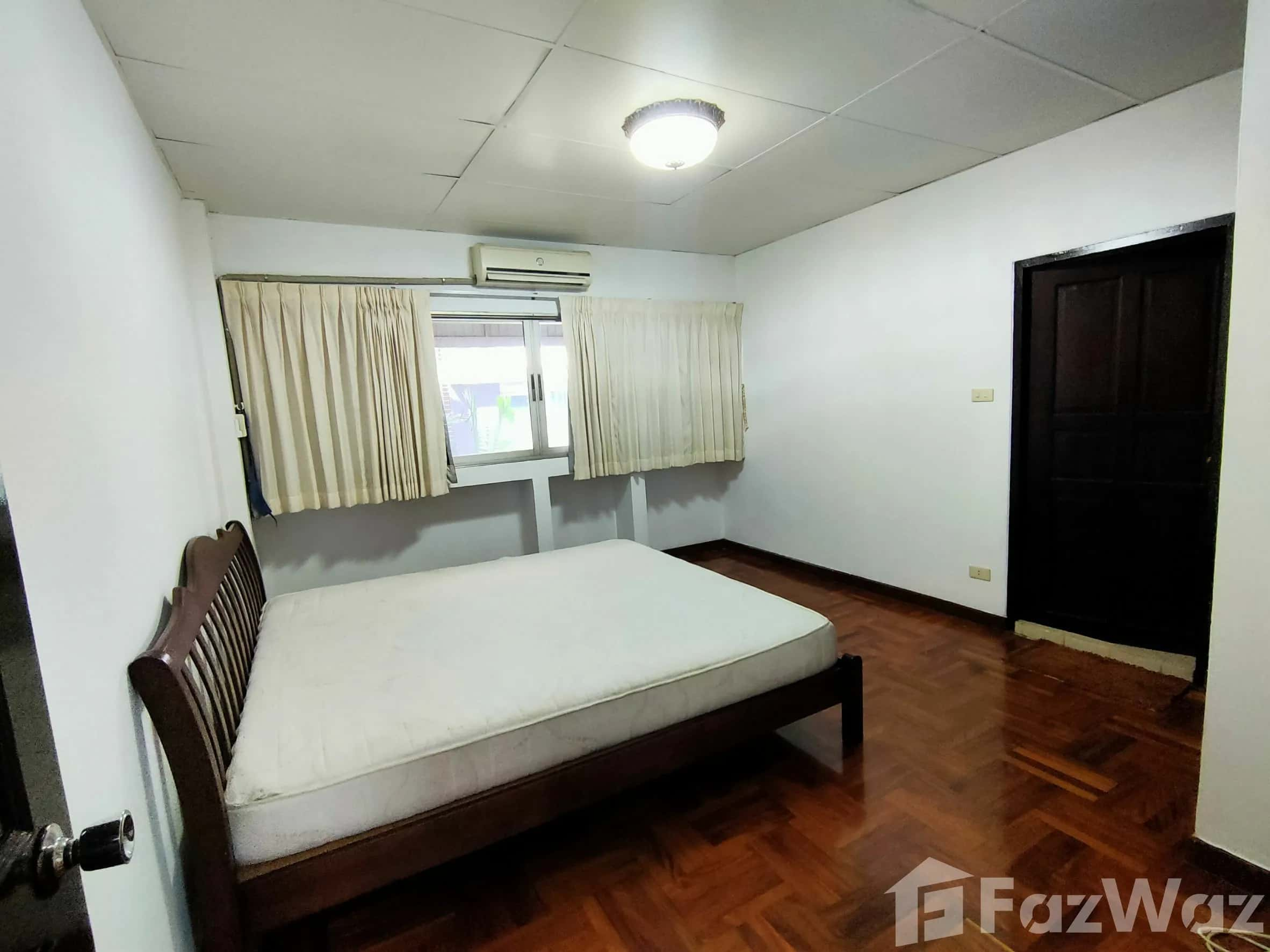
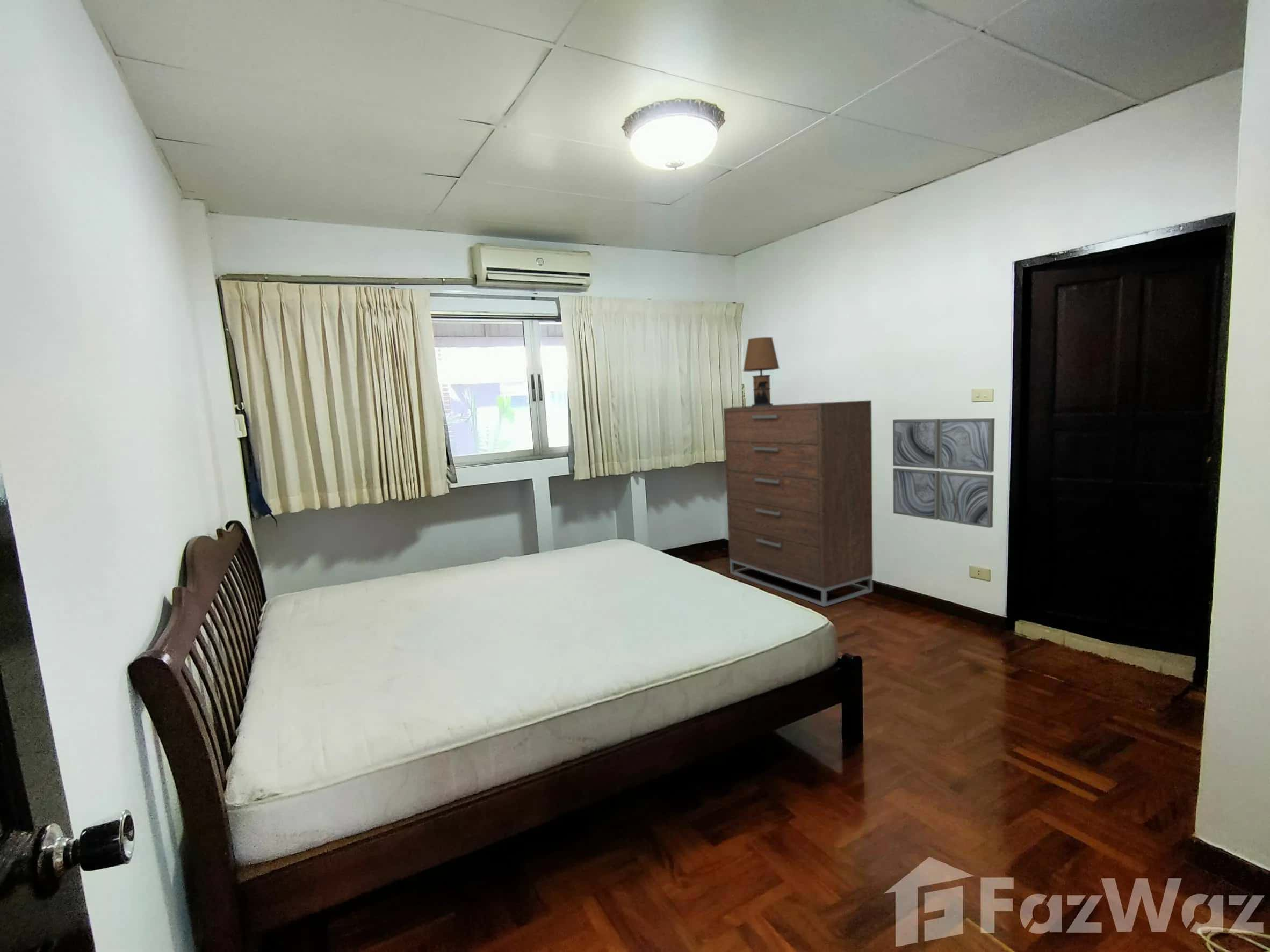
+ table lamp [729,337,780,408]
+ dresser [723,399,874,607]
+ wall art [892,418,995,528]
